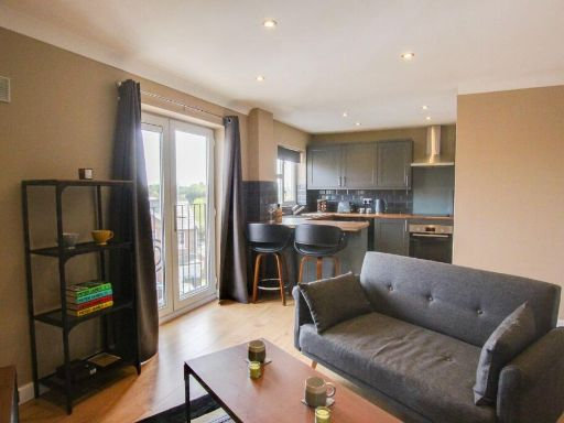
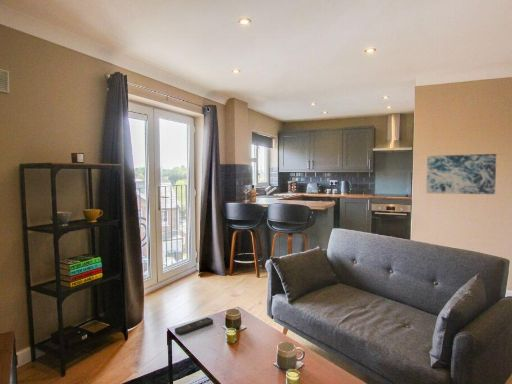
+ wall art [425,153,497,195]
+ remote control [174,317,214,336]
